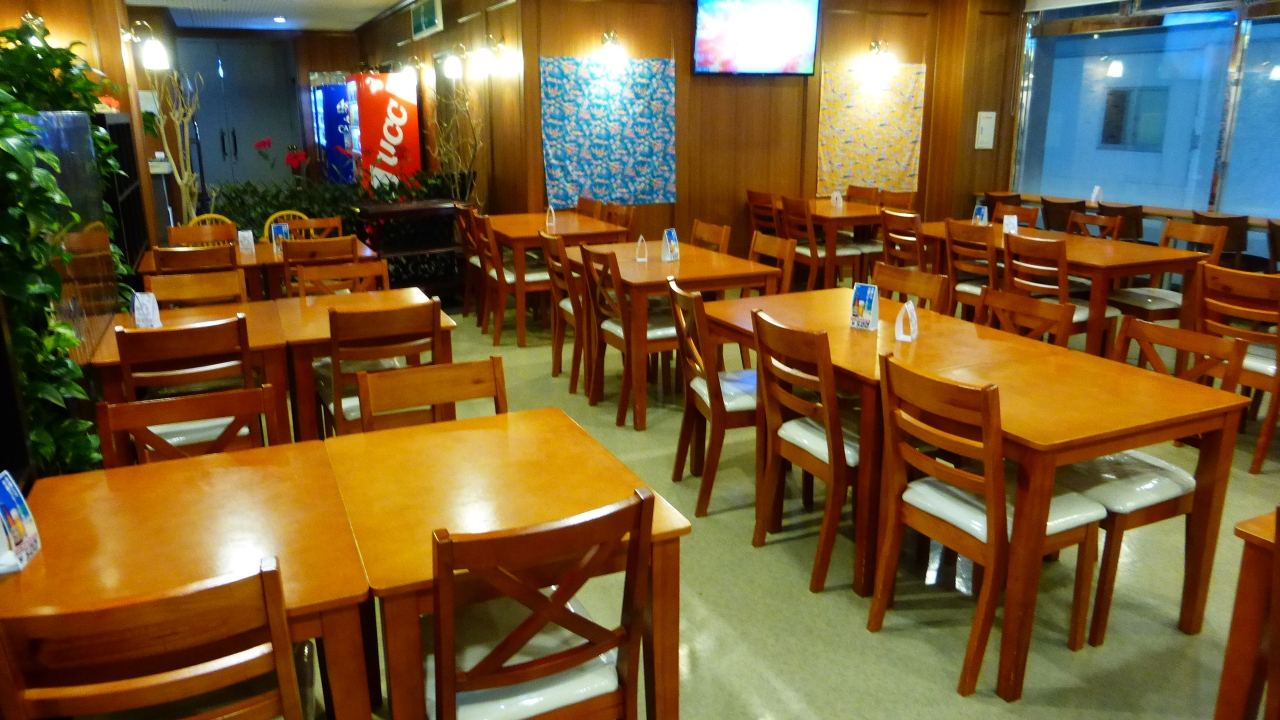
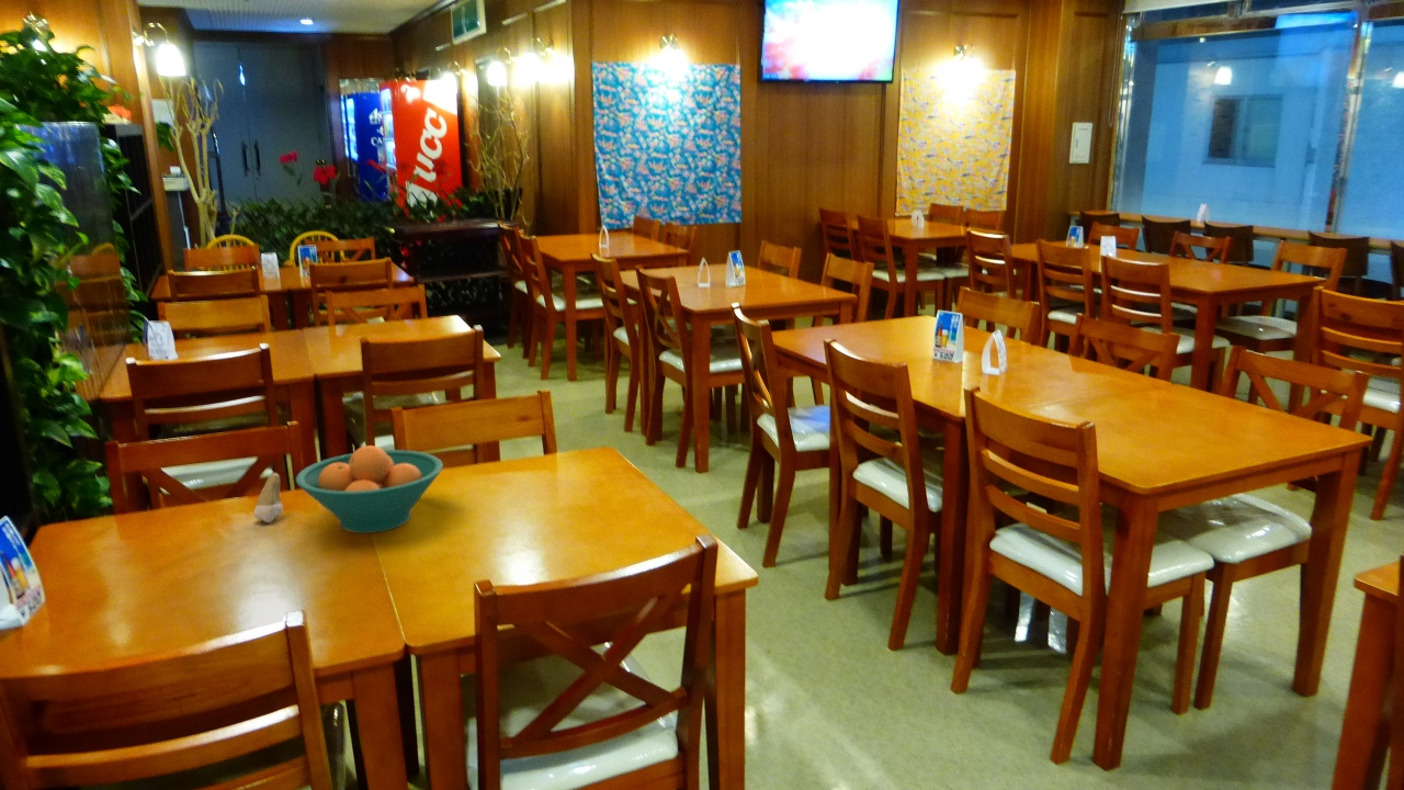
+ tooth [253,472,284,523]
+ fruit bowl [295,444,444,534]
